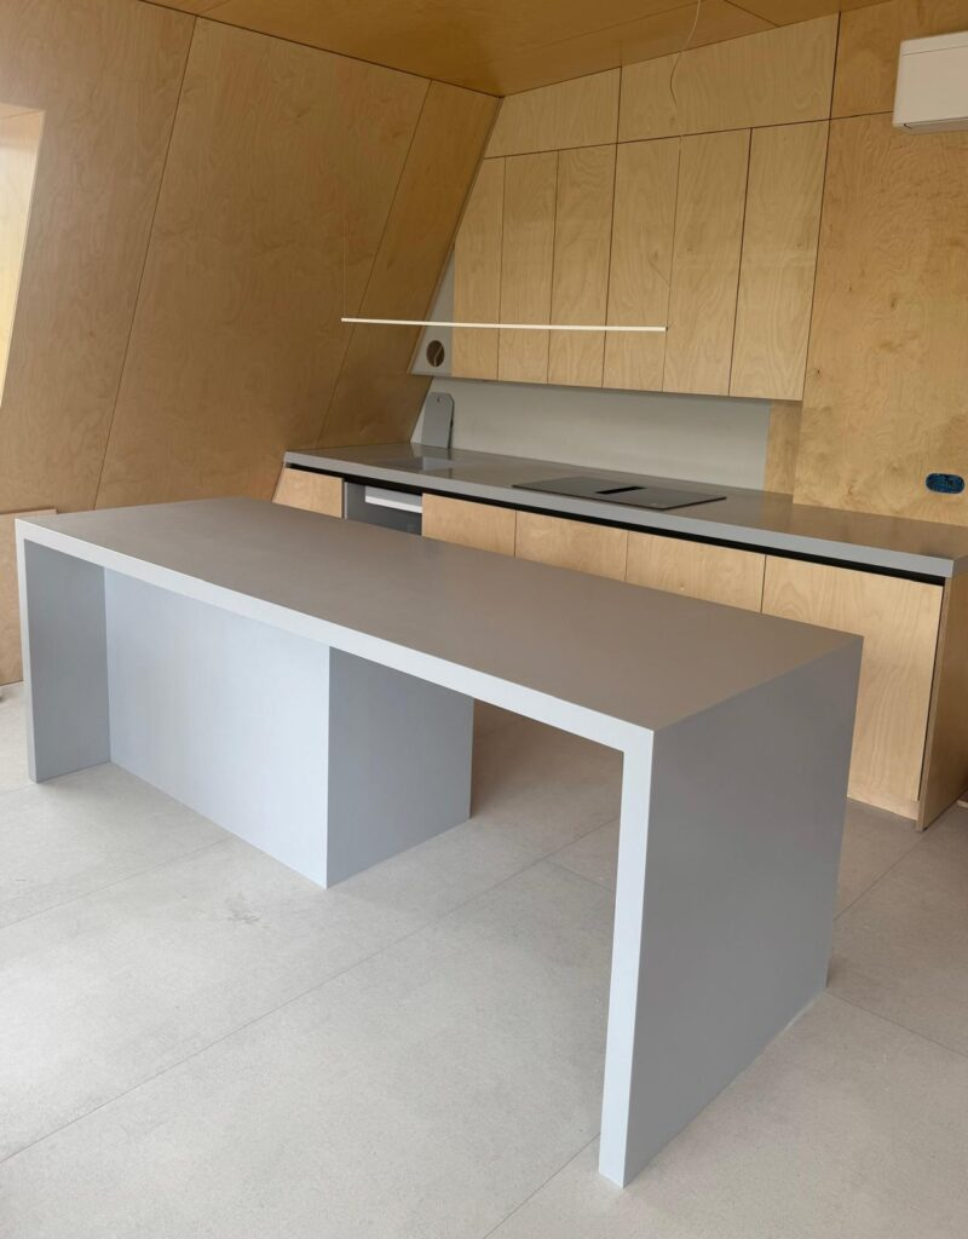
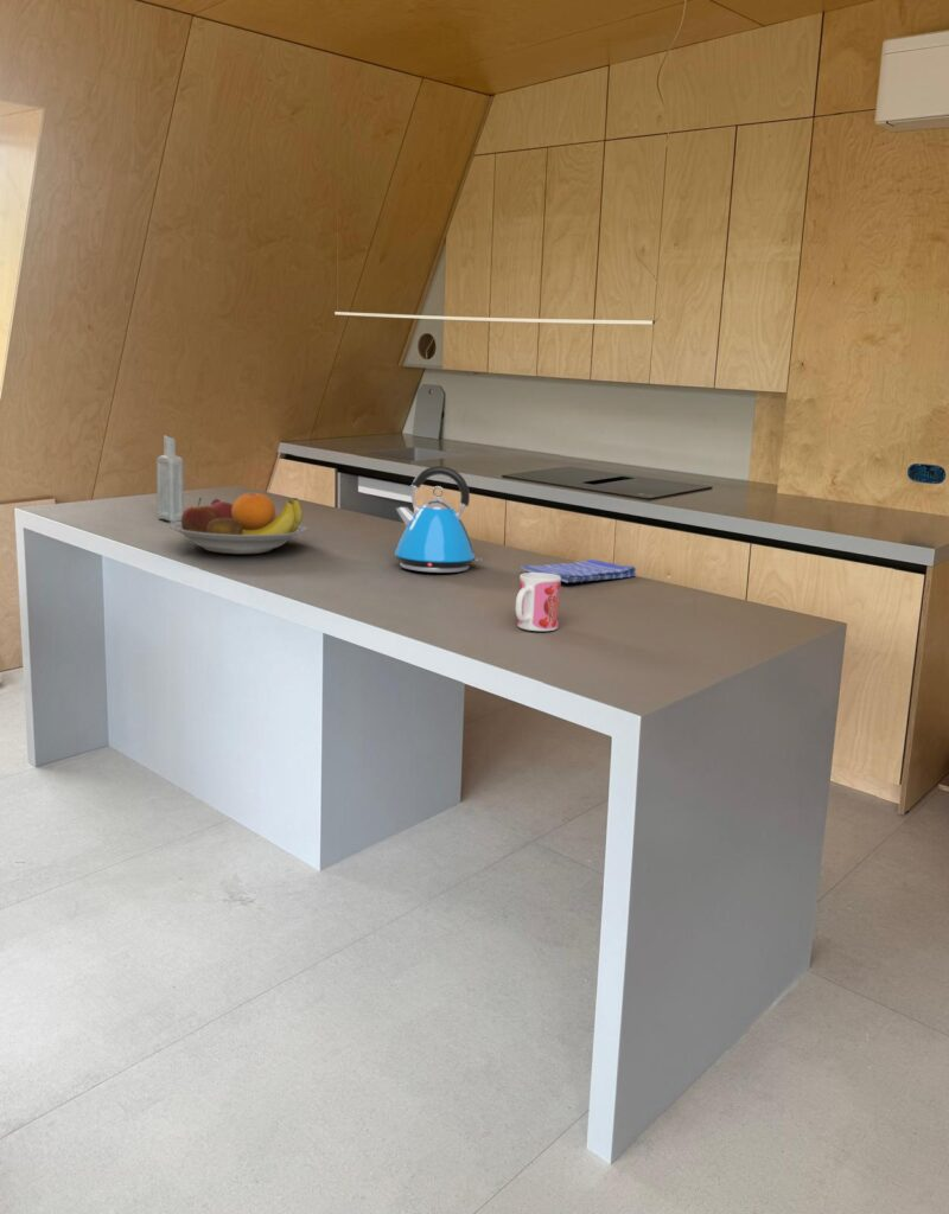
+ bottle [155,434,185,523]
+ mug [515,571,562,632]
+ dish towel [520,558,637,584]
+ kettle [394,465,483,574]
+ fruit bowl [166,492,307,555]
